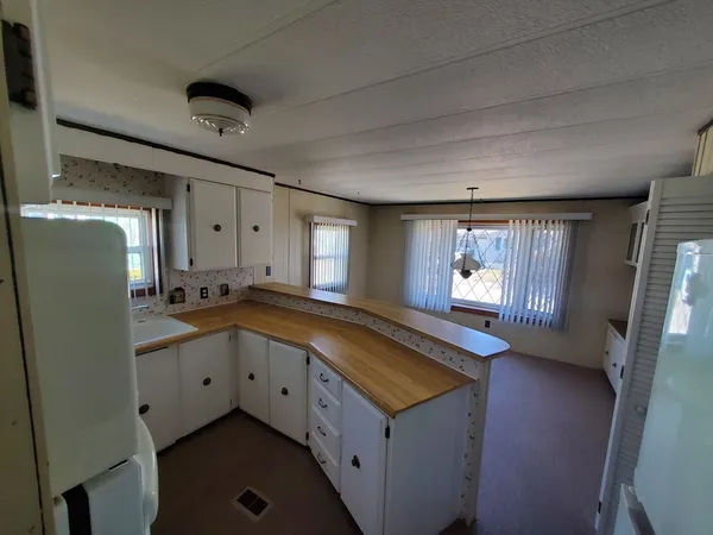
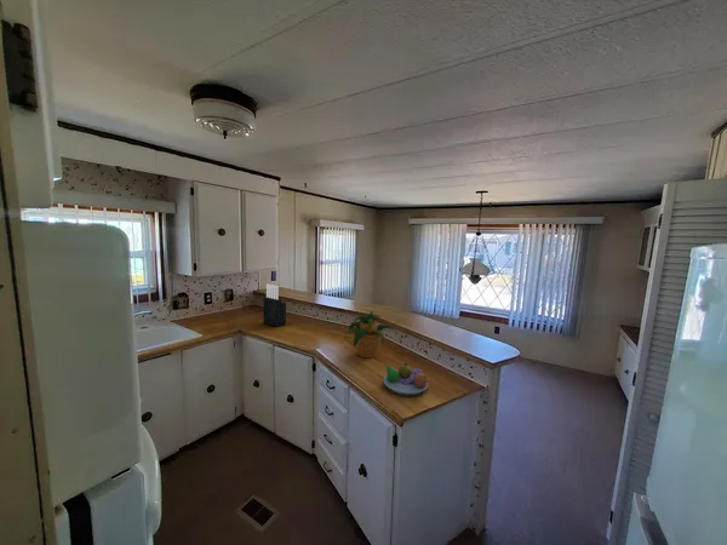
+ knife block [262,282,287,328]
+ potted plant [344,310,396,358]
+ fruit bowl [383,361,429,396]
